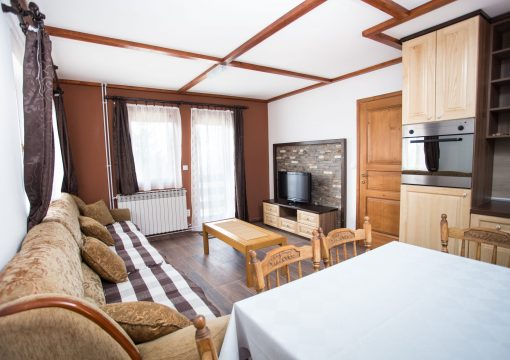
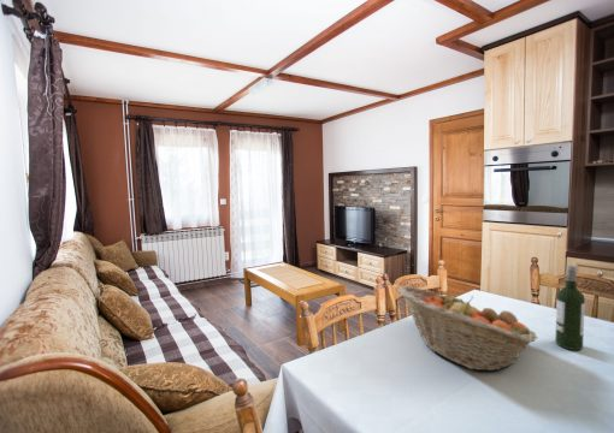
+ fruit basket [397,285,539,372]
+ wine bottle [554,263,586,351]
